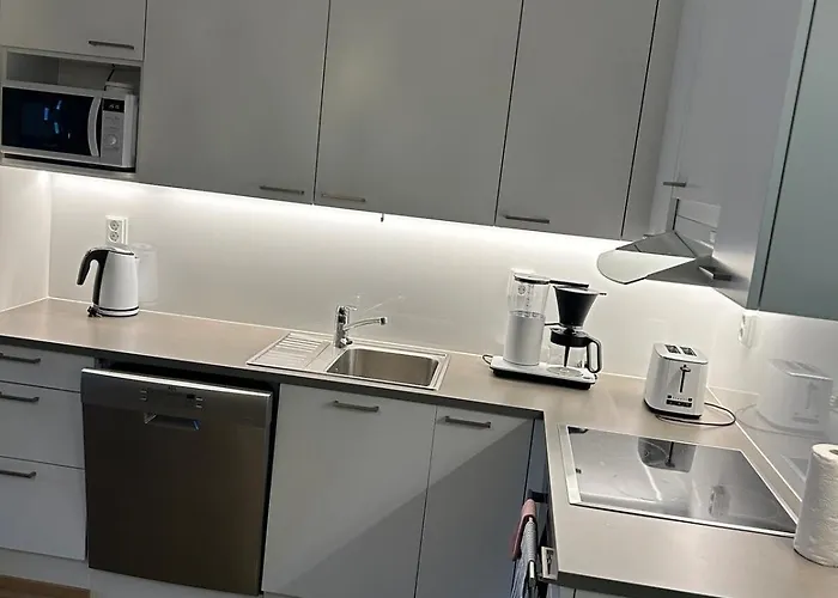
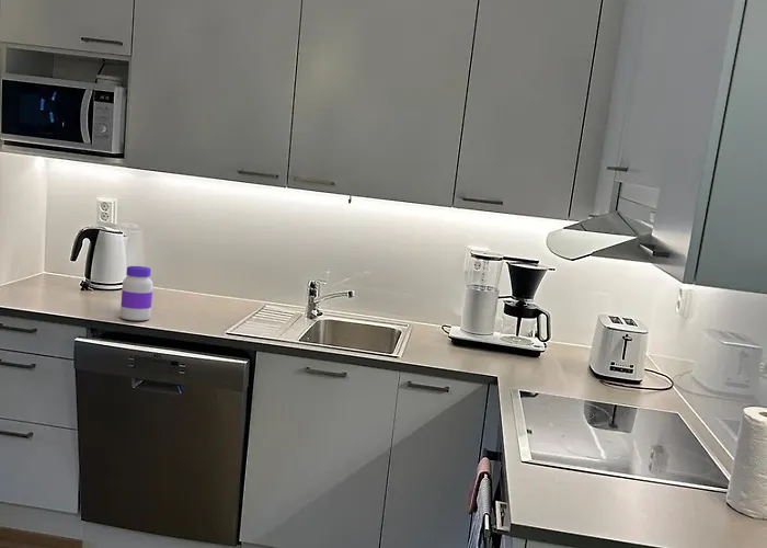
+ jar [119,265,153,321]
